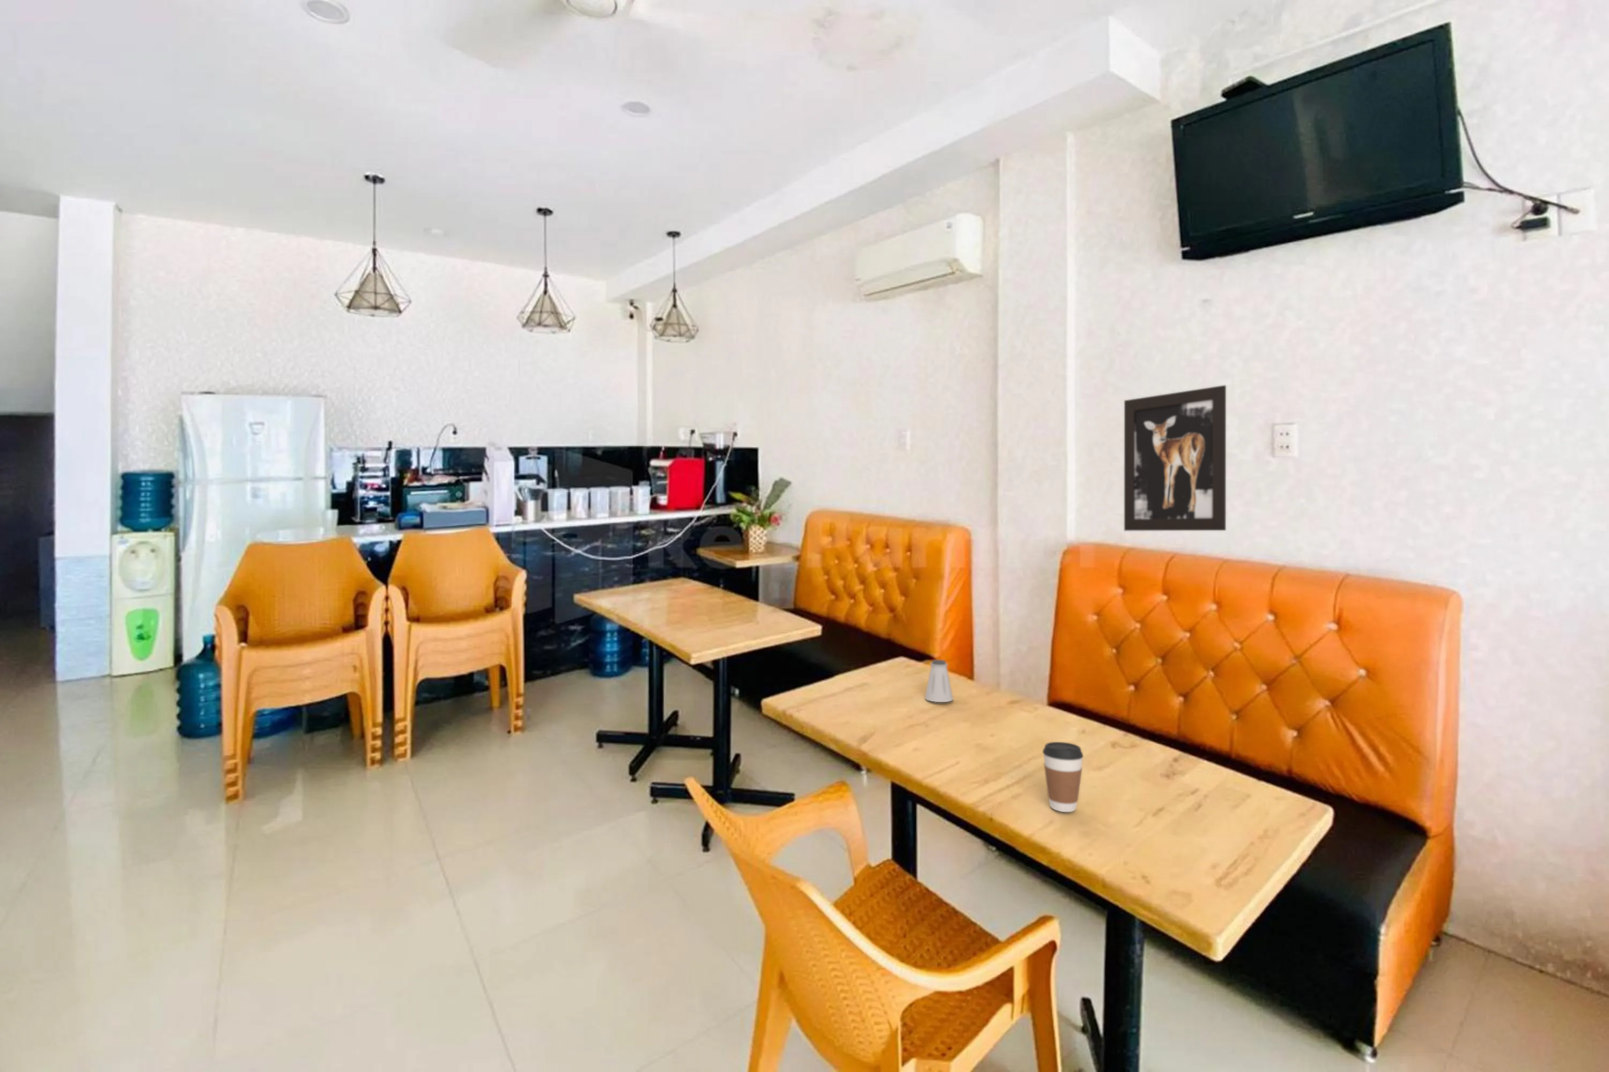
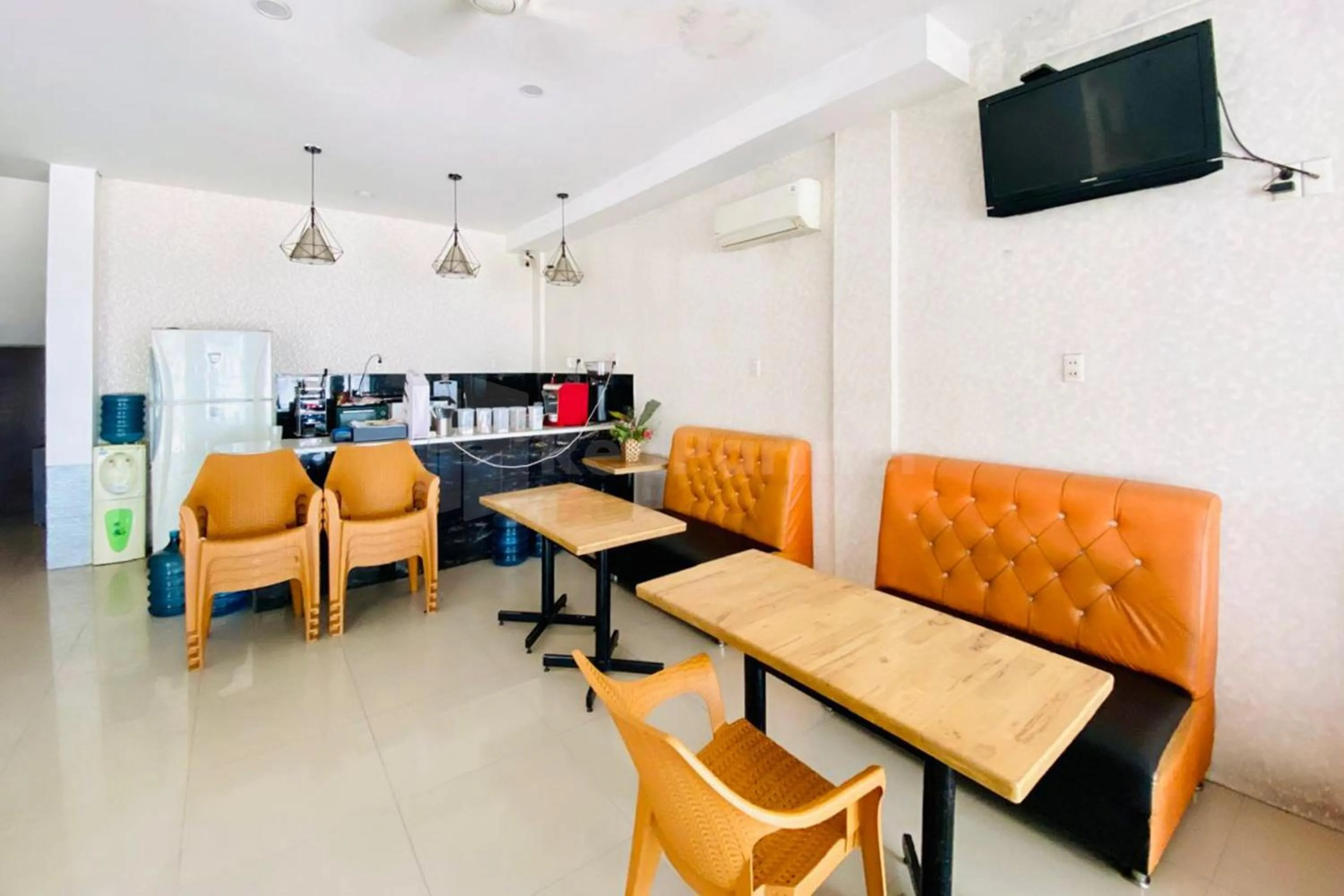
- saltshaker [924,659,954,702]
- wall art [1124,385,1227,531]
- coffee cup [1042,742,1083,812]
